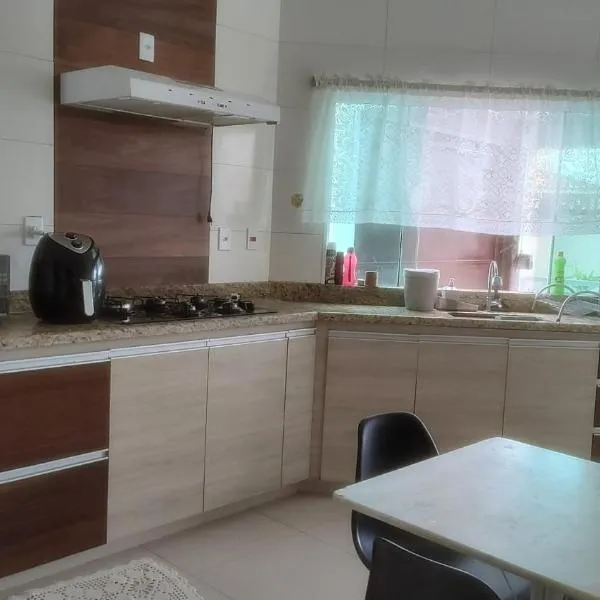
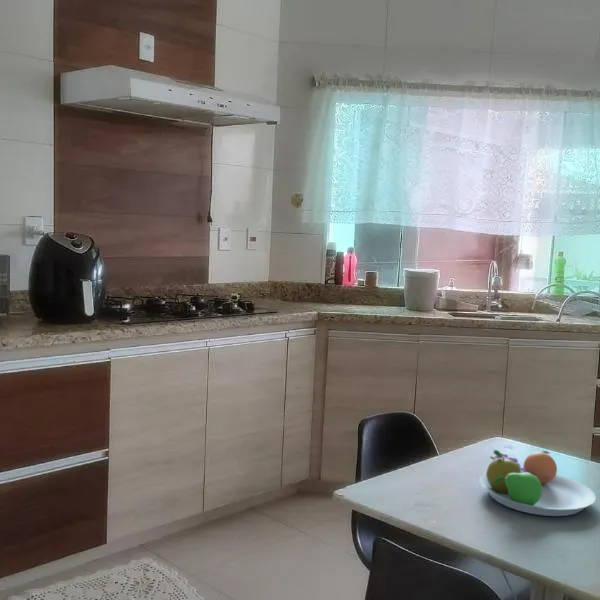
+ fruit bowl [479,449,597,517]
